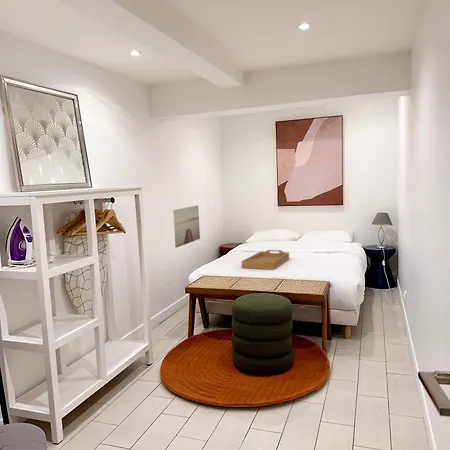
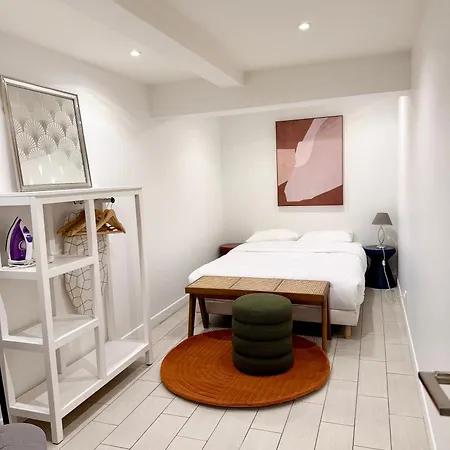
- wall art [172,204,201,248]
- serving tray [241,249,290,271]
